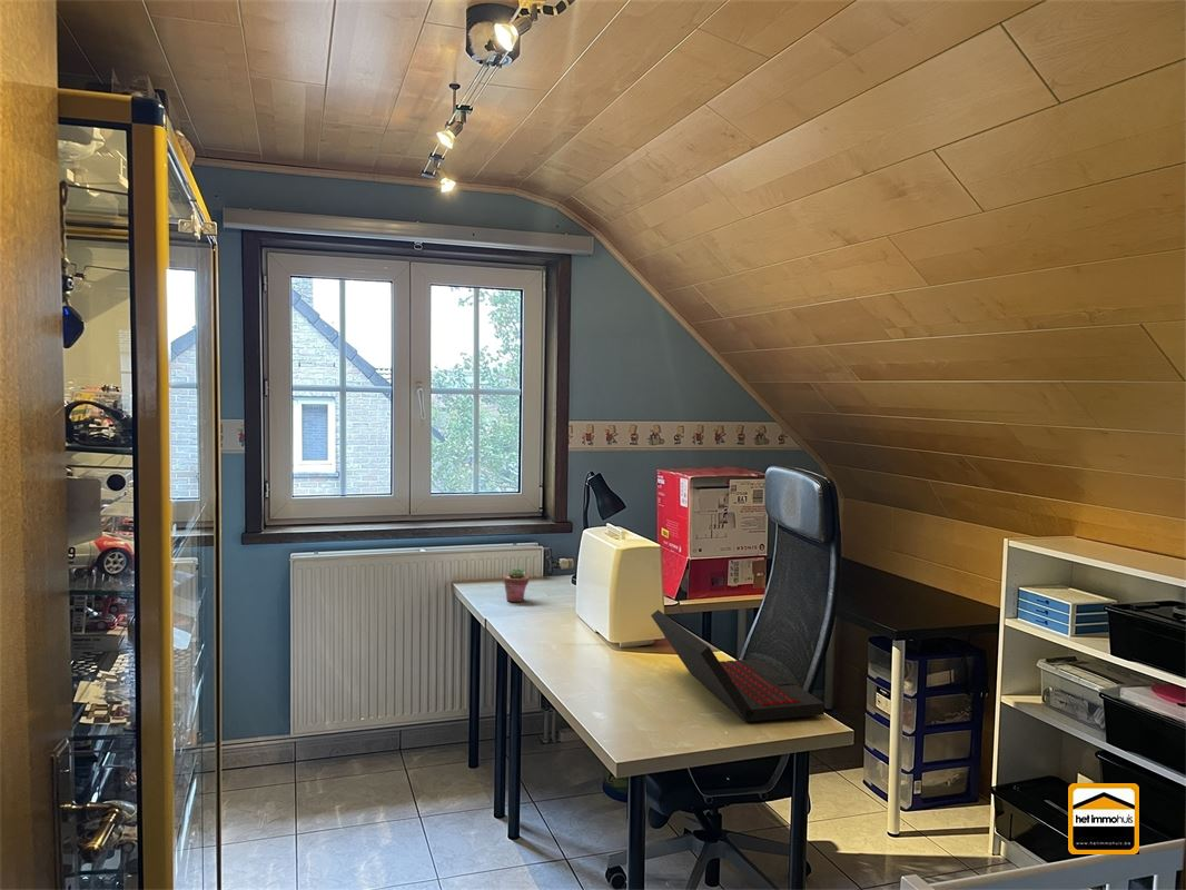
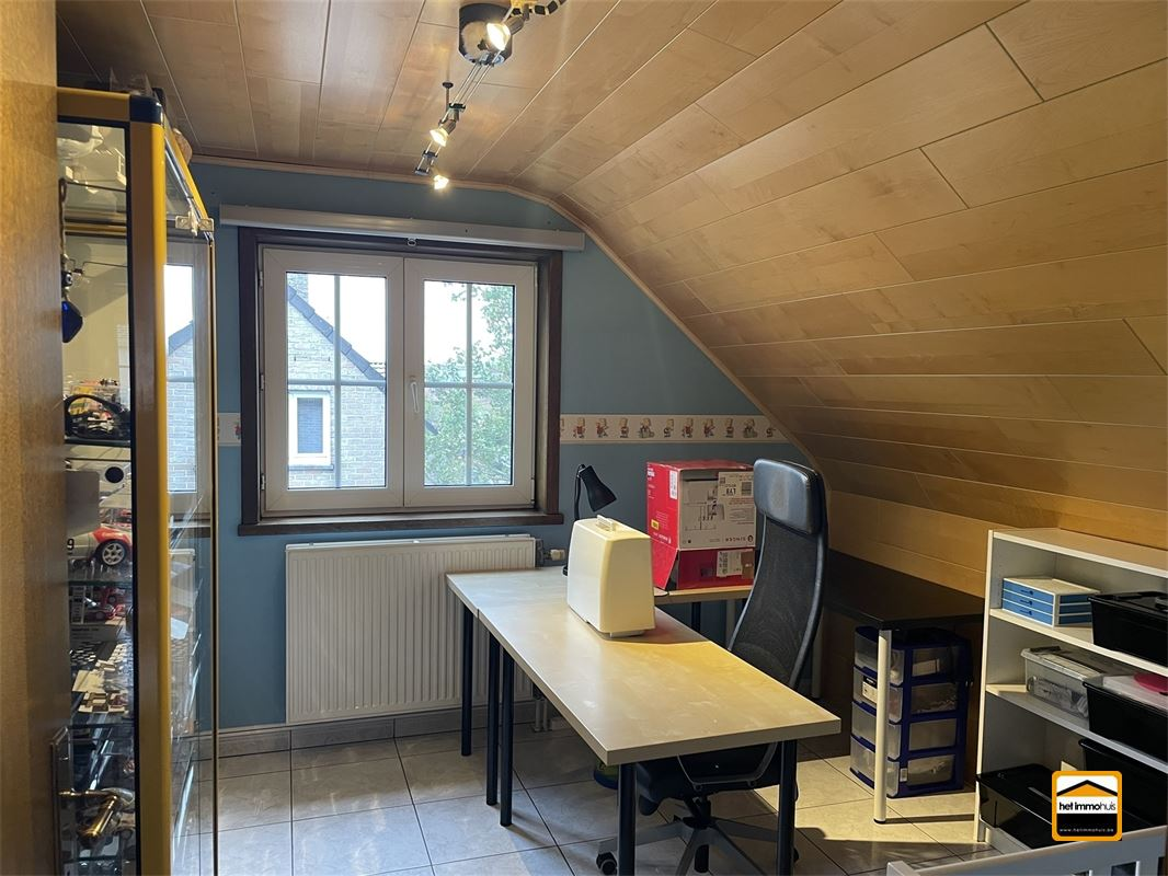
- potted succulent [502,565,530,603]
- laptop [650,609,826,723]
